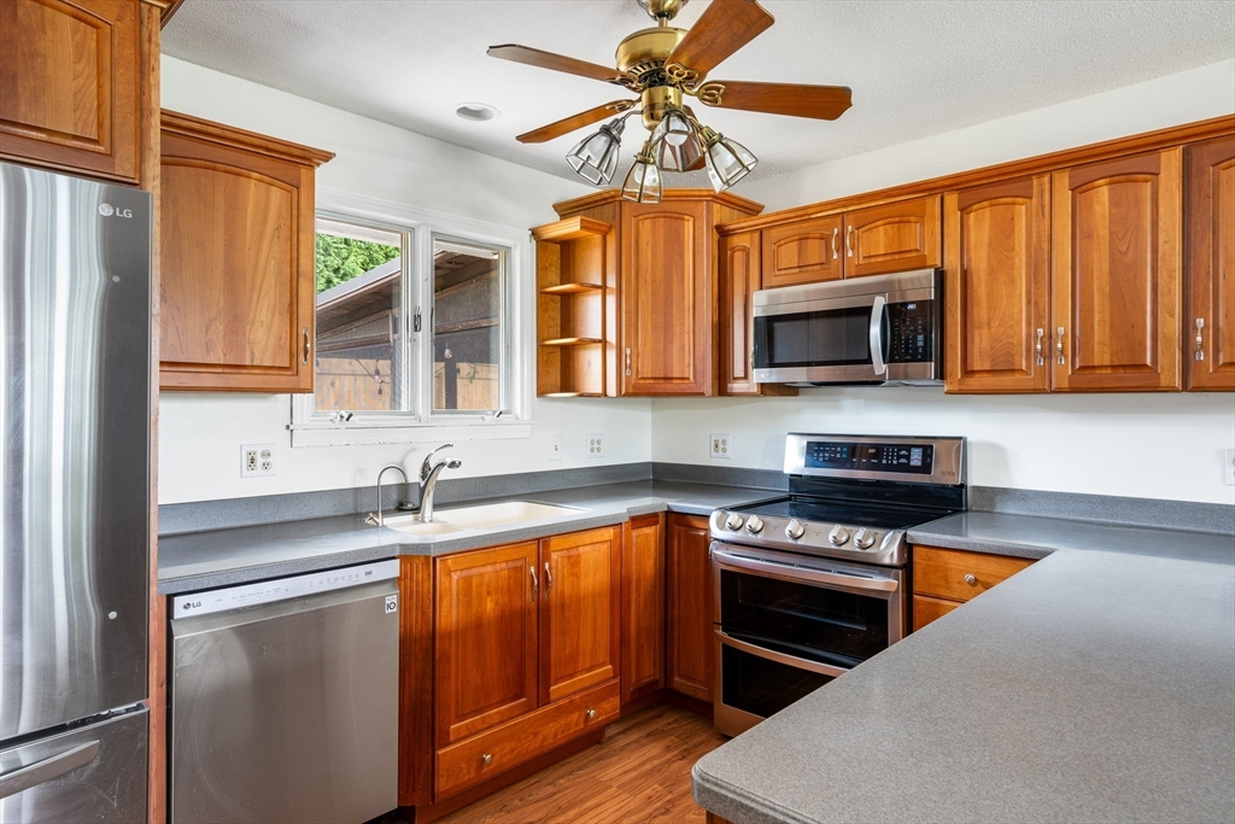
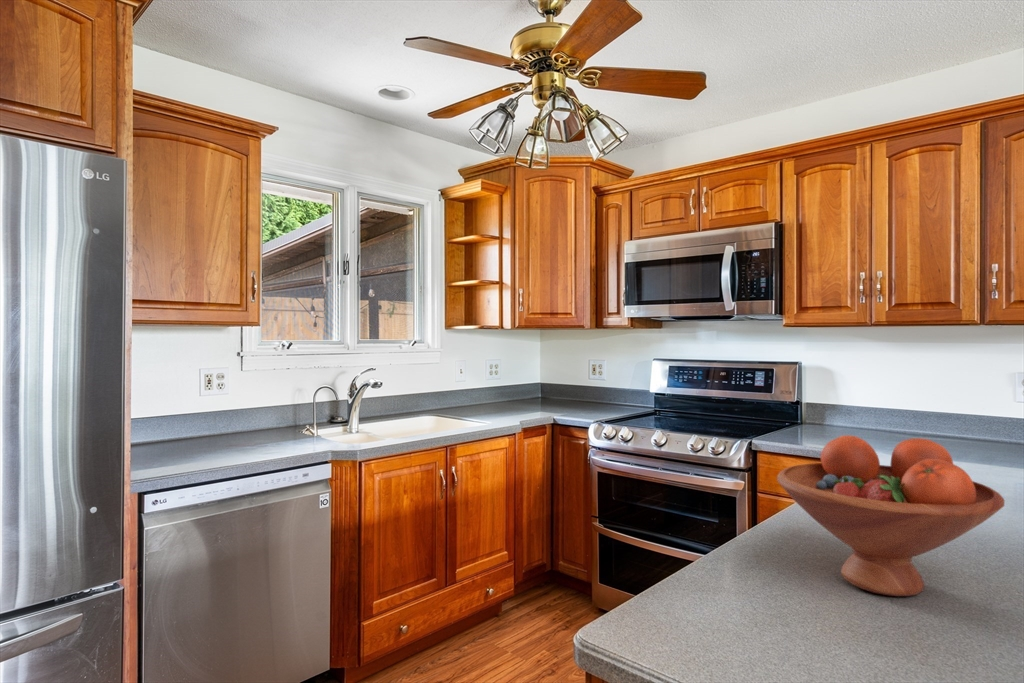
+ fruit bowl [776,434,1005,597]
